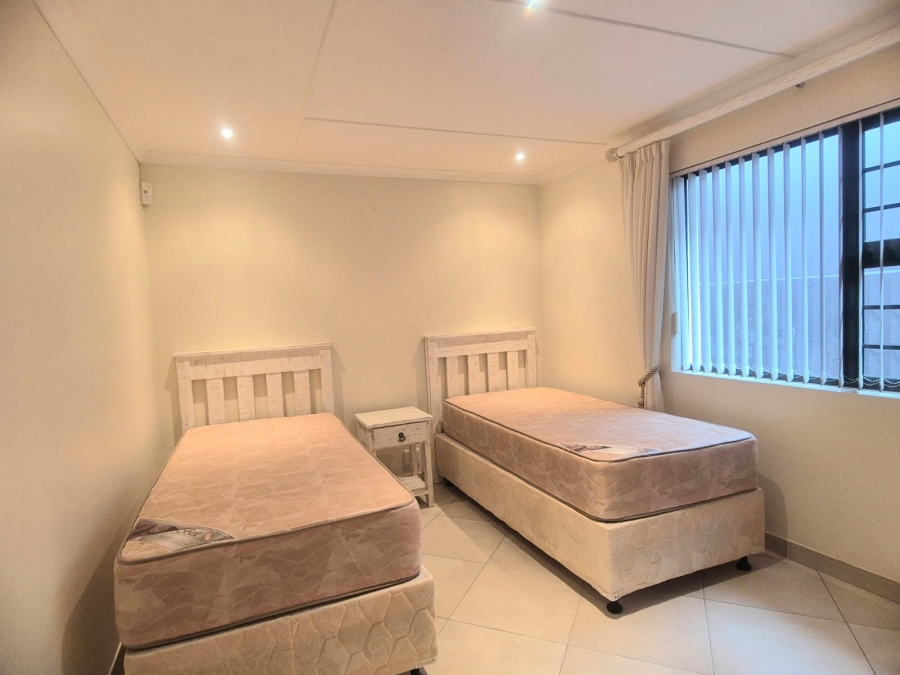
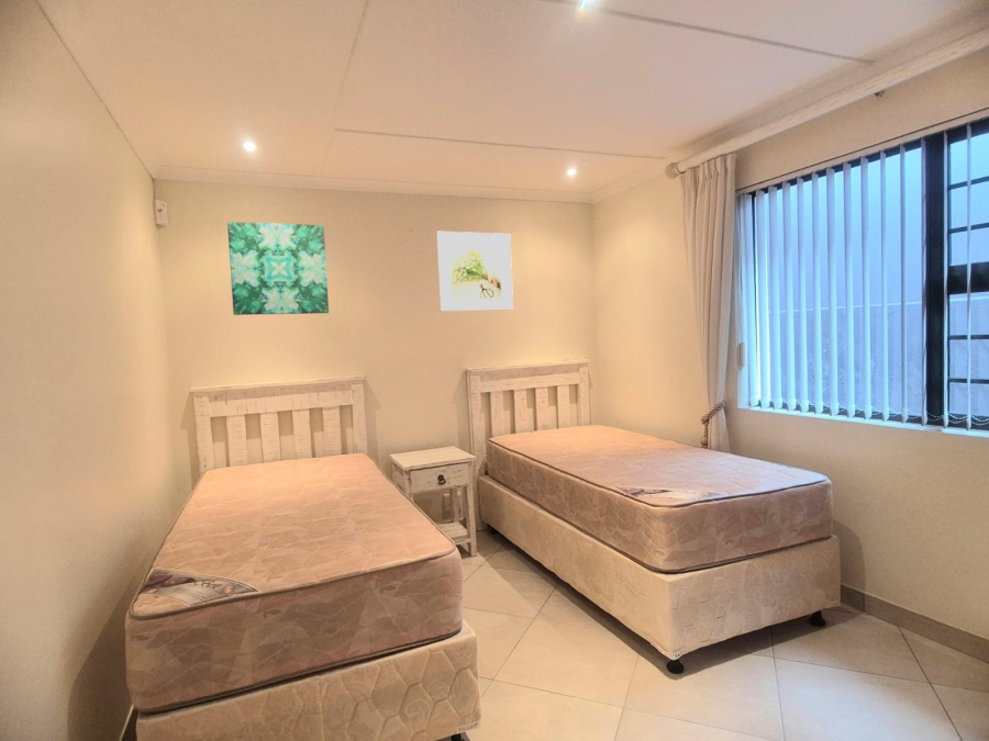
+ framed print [435,231,514,313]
+ wall art [226,221,330,316]
